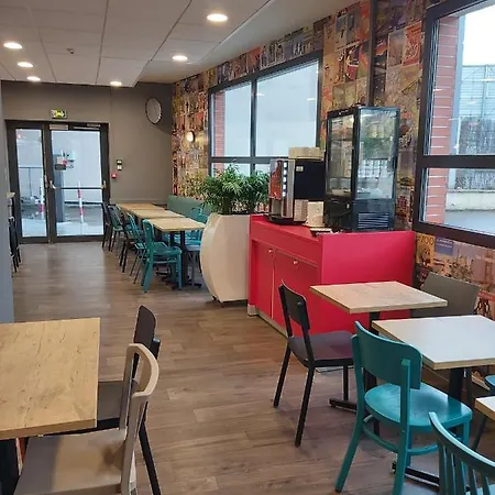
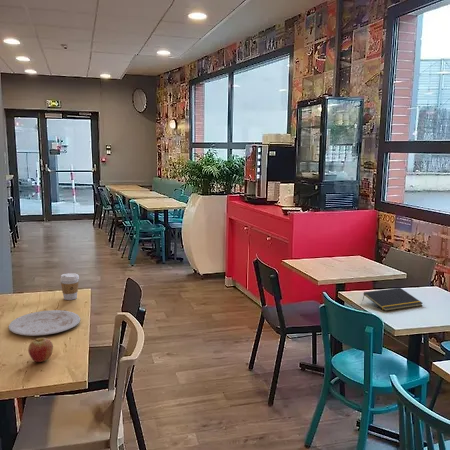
+ fruit [27,337,54,363]
+ plate [7,309,81,337]
+ notepad [361,287,424,312]
+ coffee cup [59,272,80,301]
